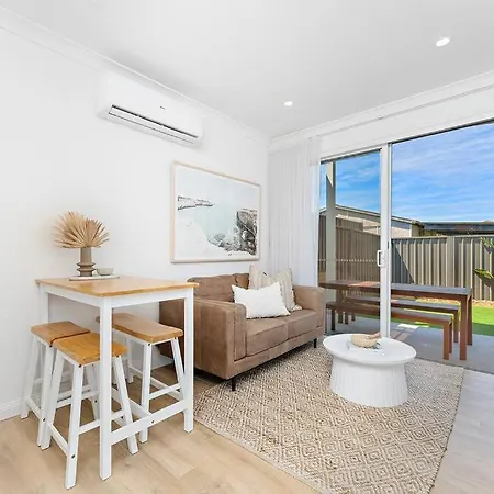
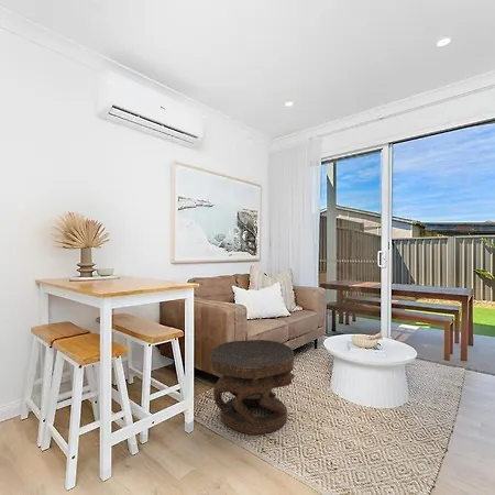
+ side table [209,339,296,436]
